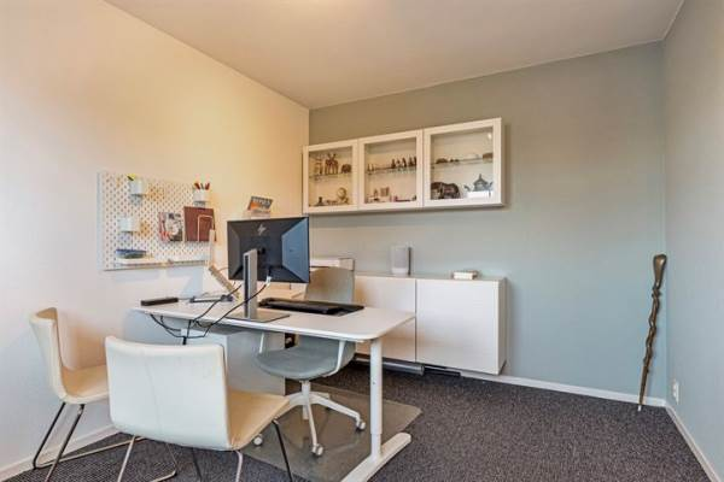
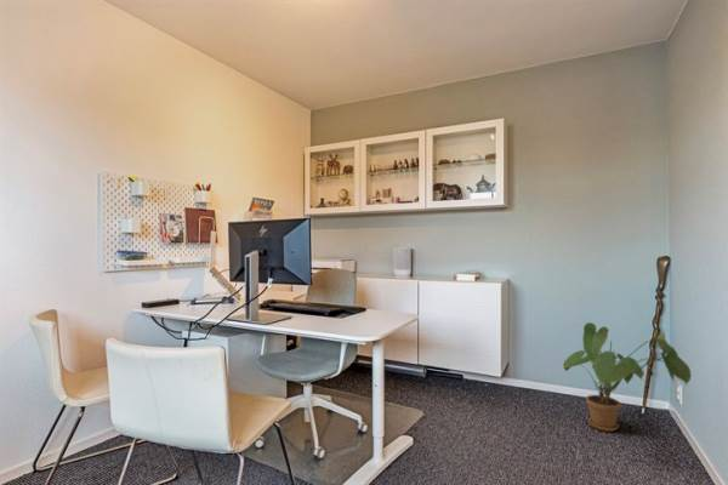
+ house plant [562,321,693,433]
